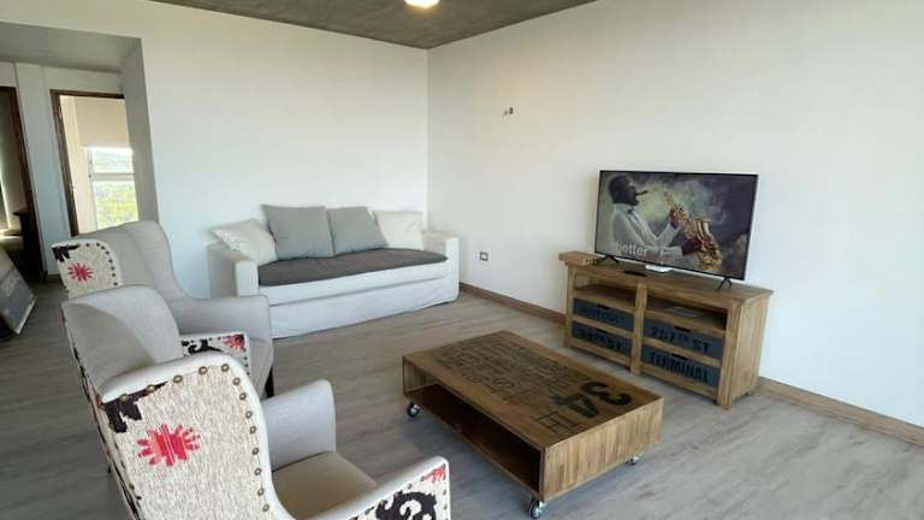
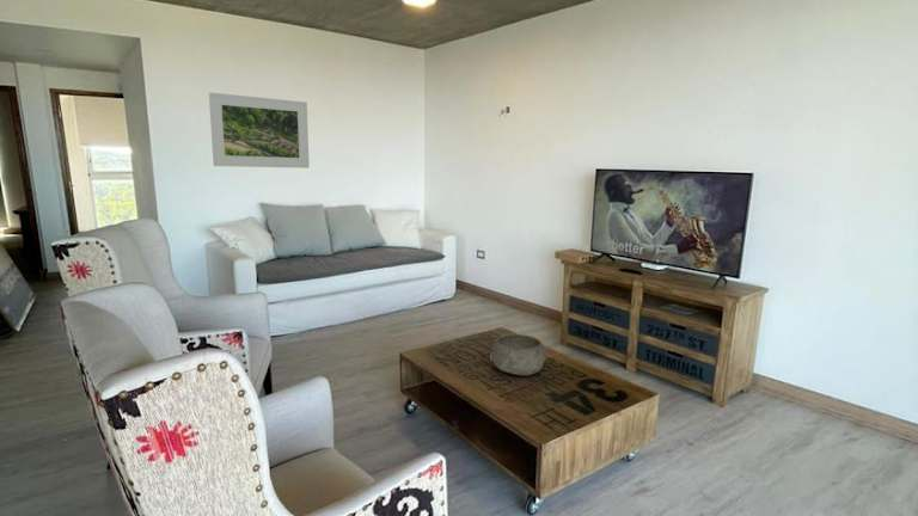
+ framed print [208,91,311,170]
+ bowl [489,333,547,376]
